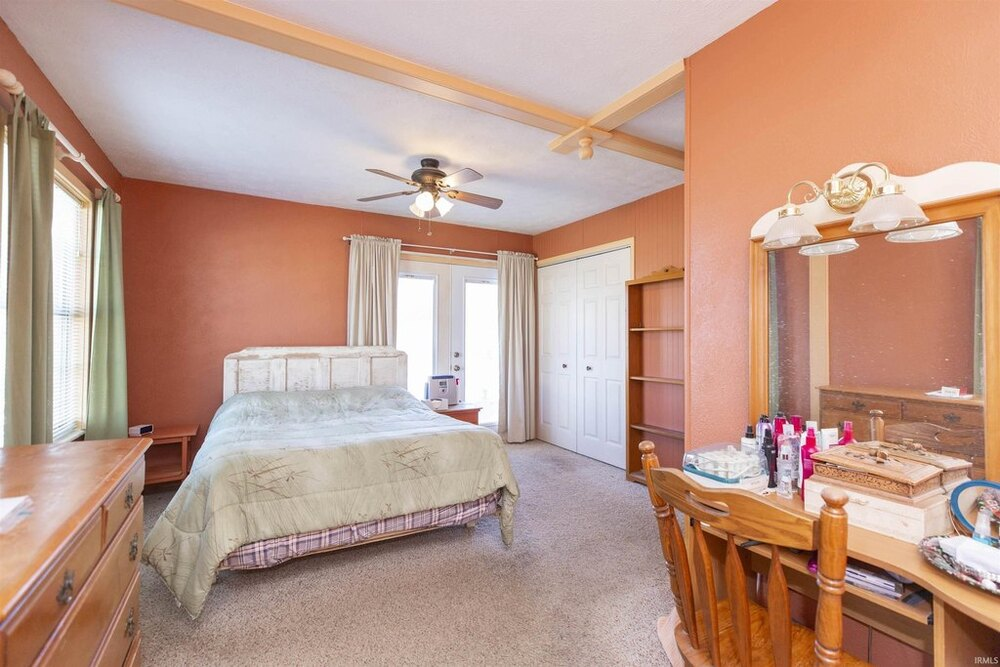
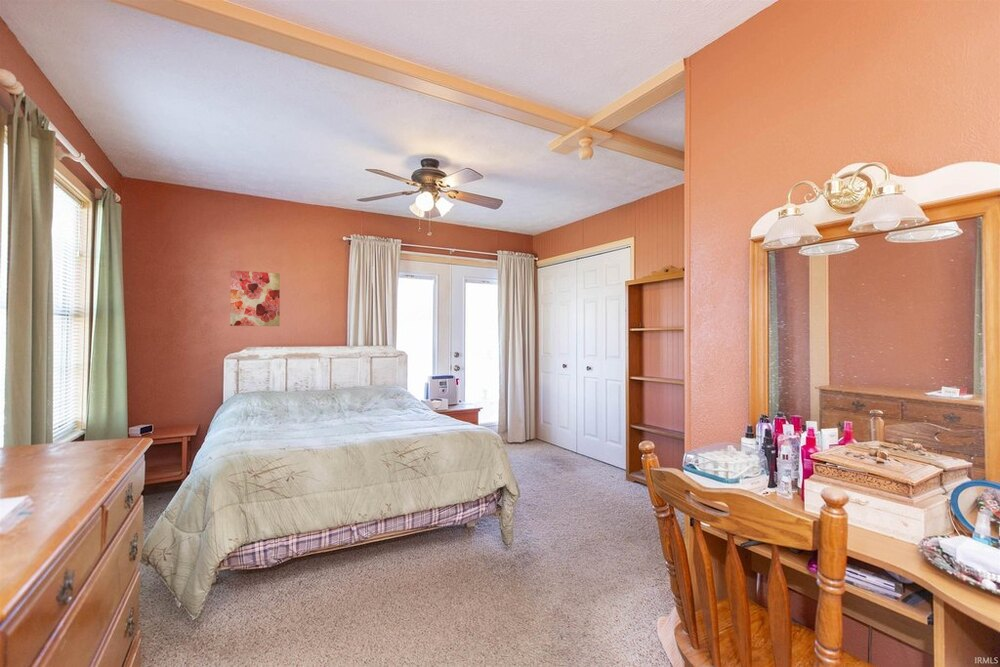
+ wall art [229,269,281,327]
